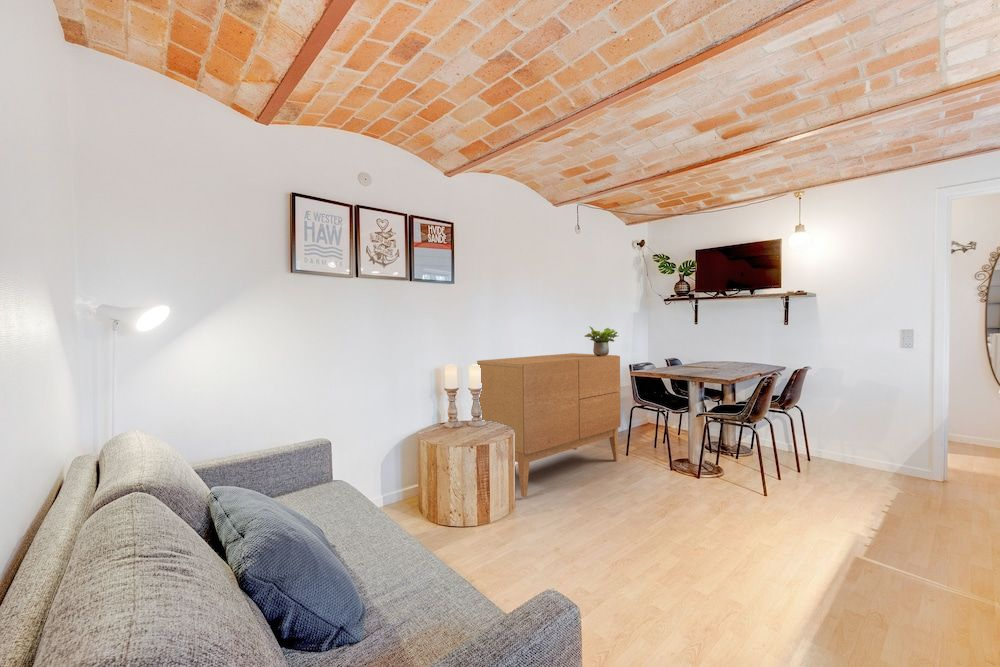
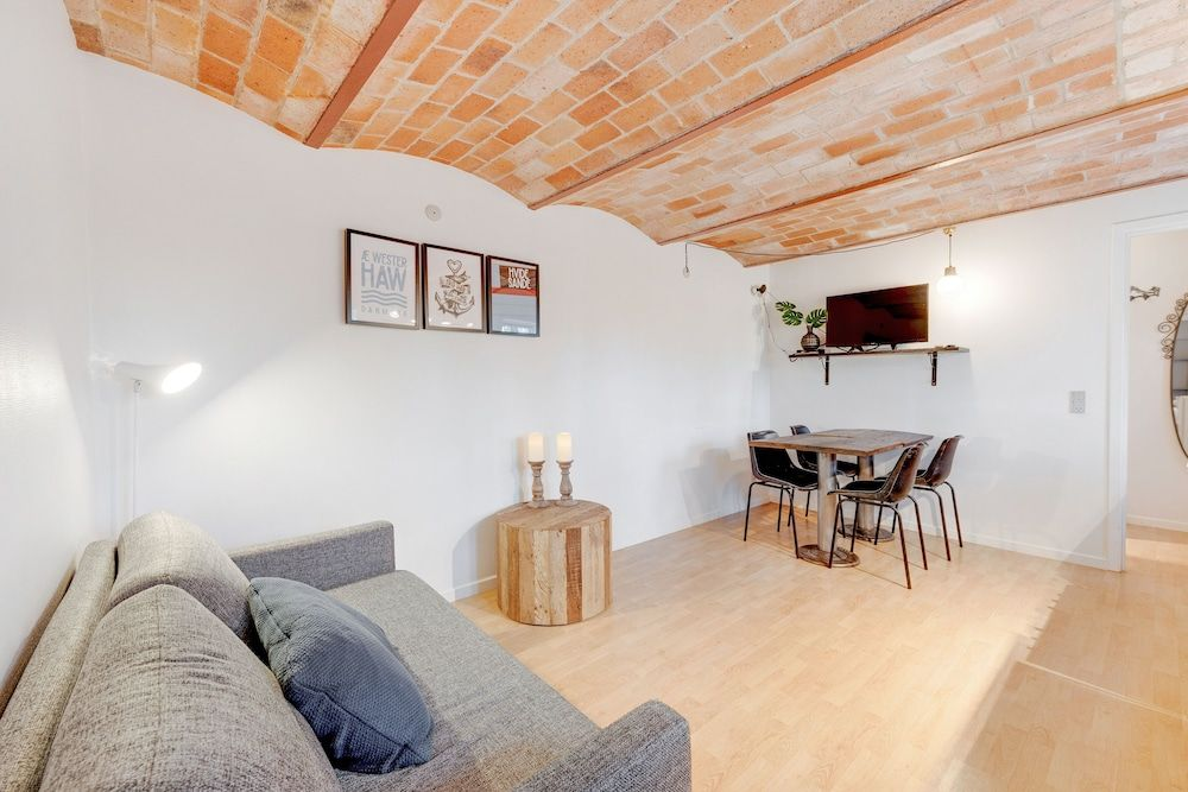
- sideboard [476,352,622,498]
- potted plant [583,325,619,356]
